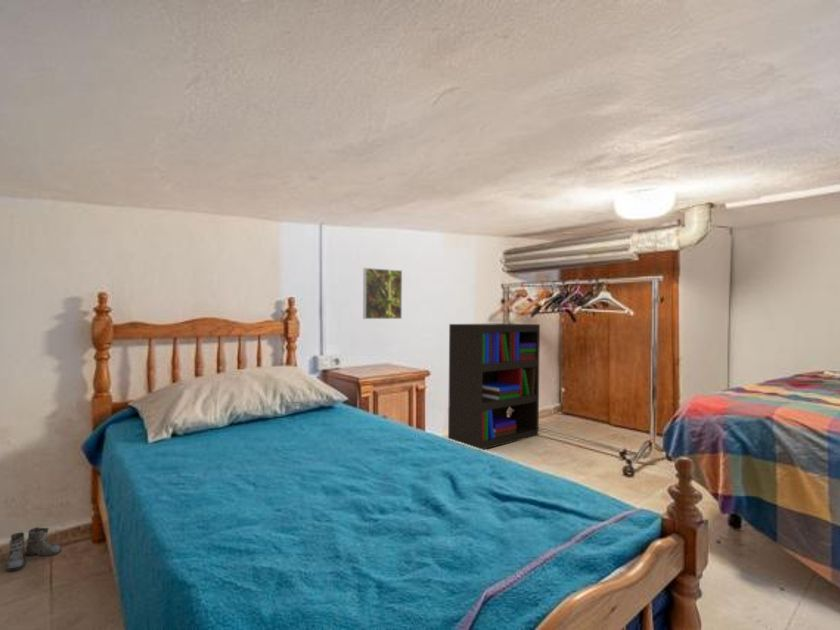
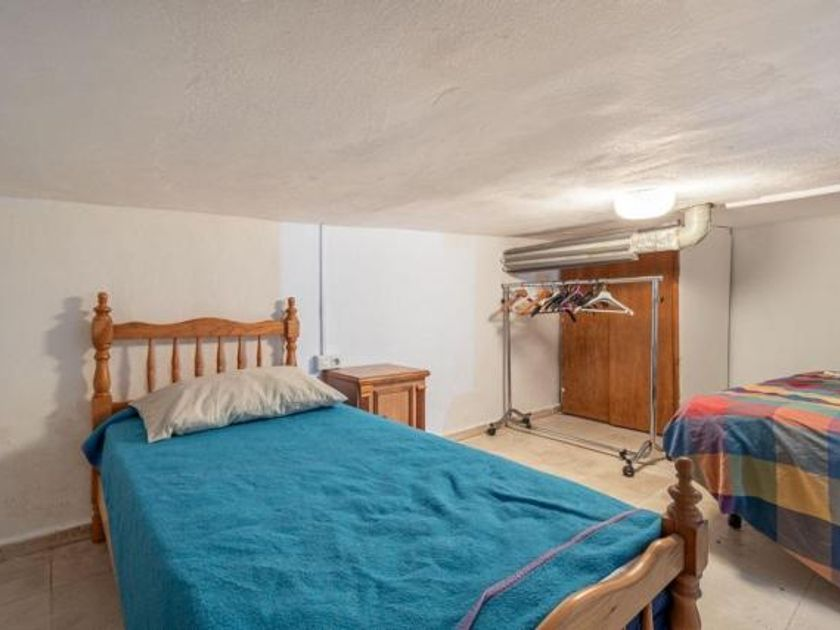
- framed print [362,267,403,320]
- bookshelf [447,322,541,451]
- boots [0,526,62,571]
